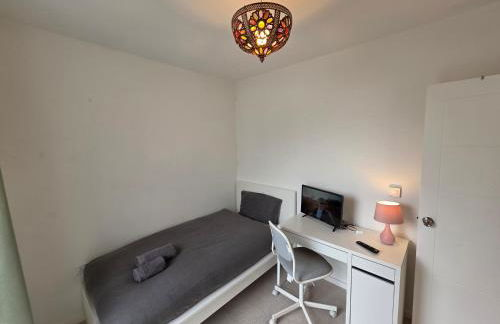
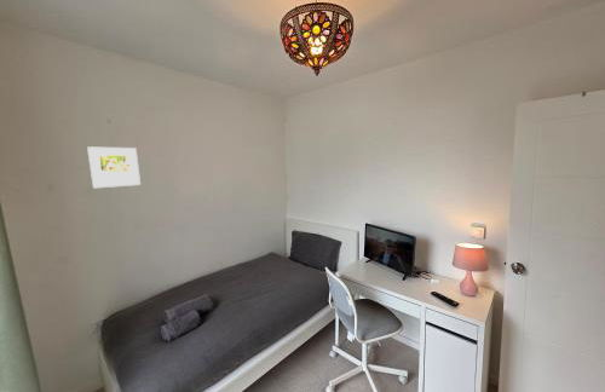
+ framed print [86,145,142,189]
